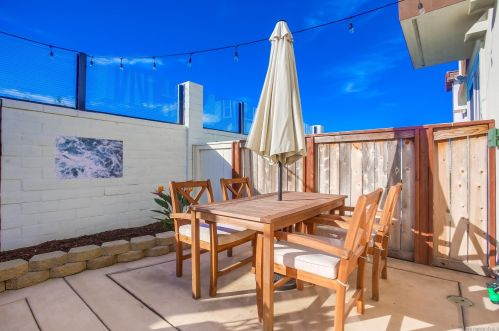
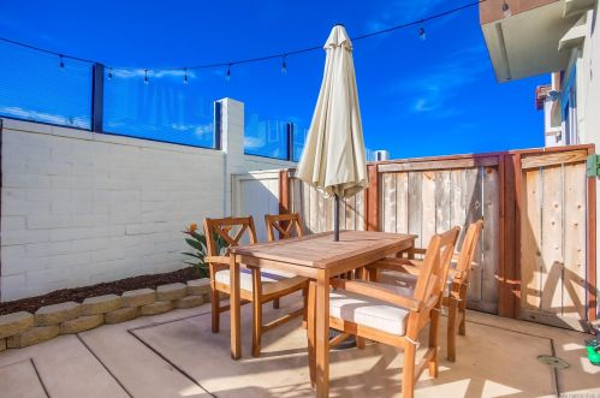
- wall art [54,134,124,180]
